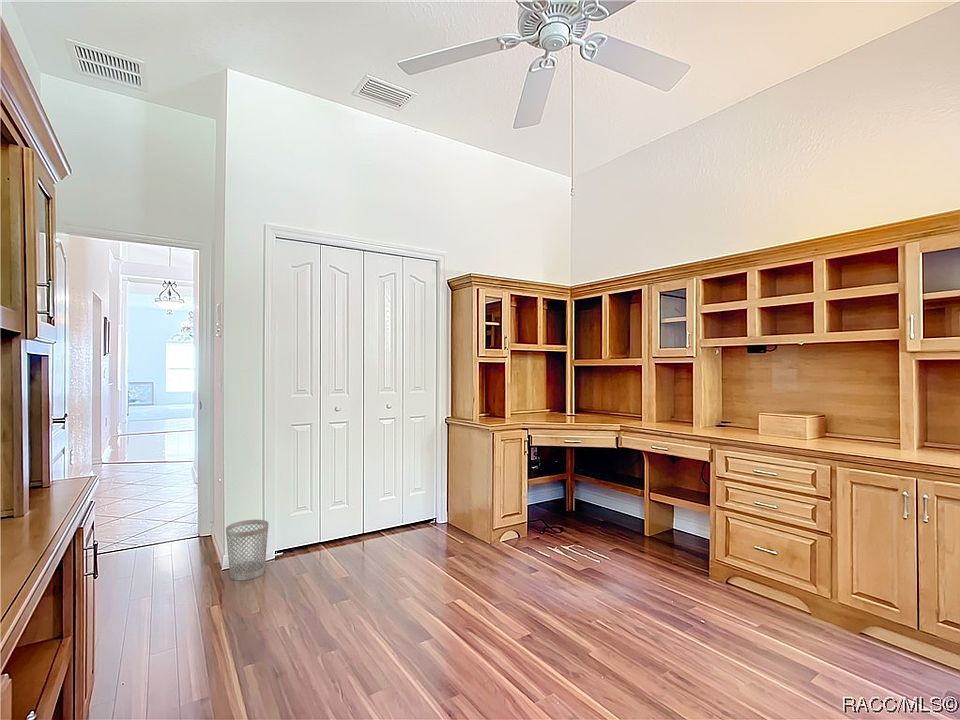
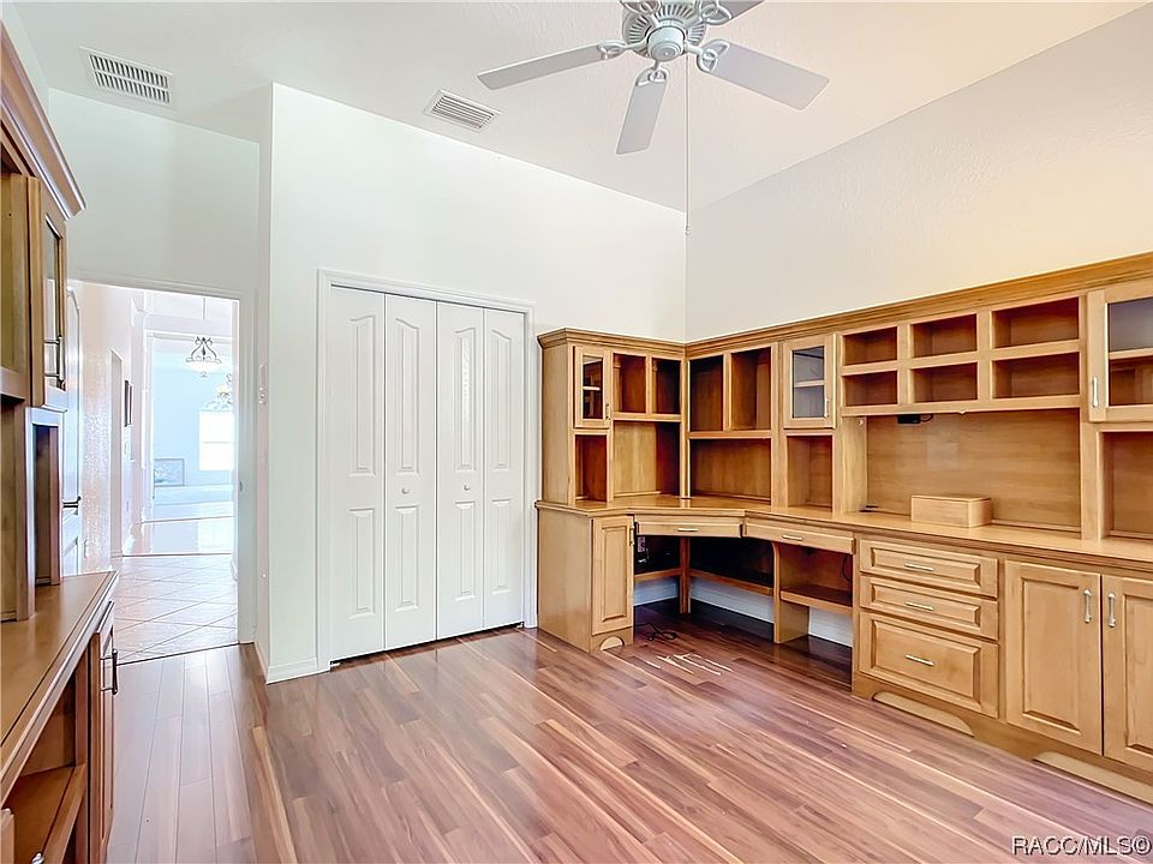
- wastebasket [225,519,270,581]
